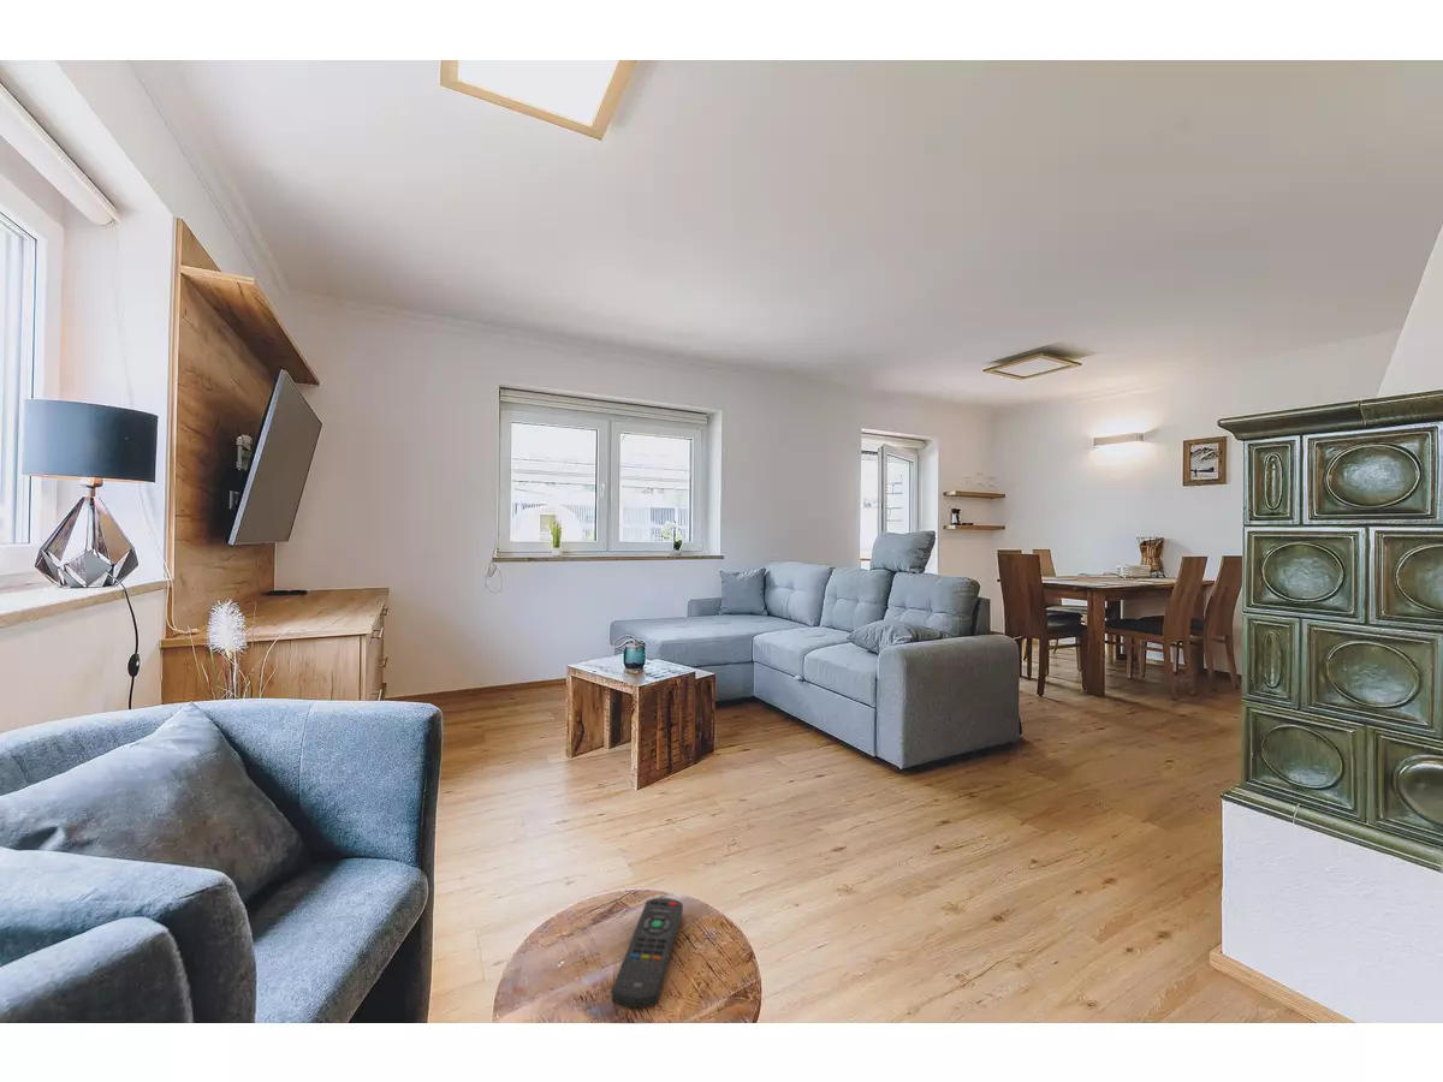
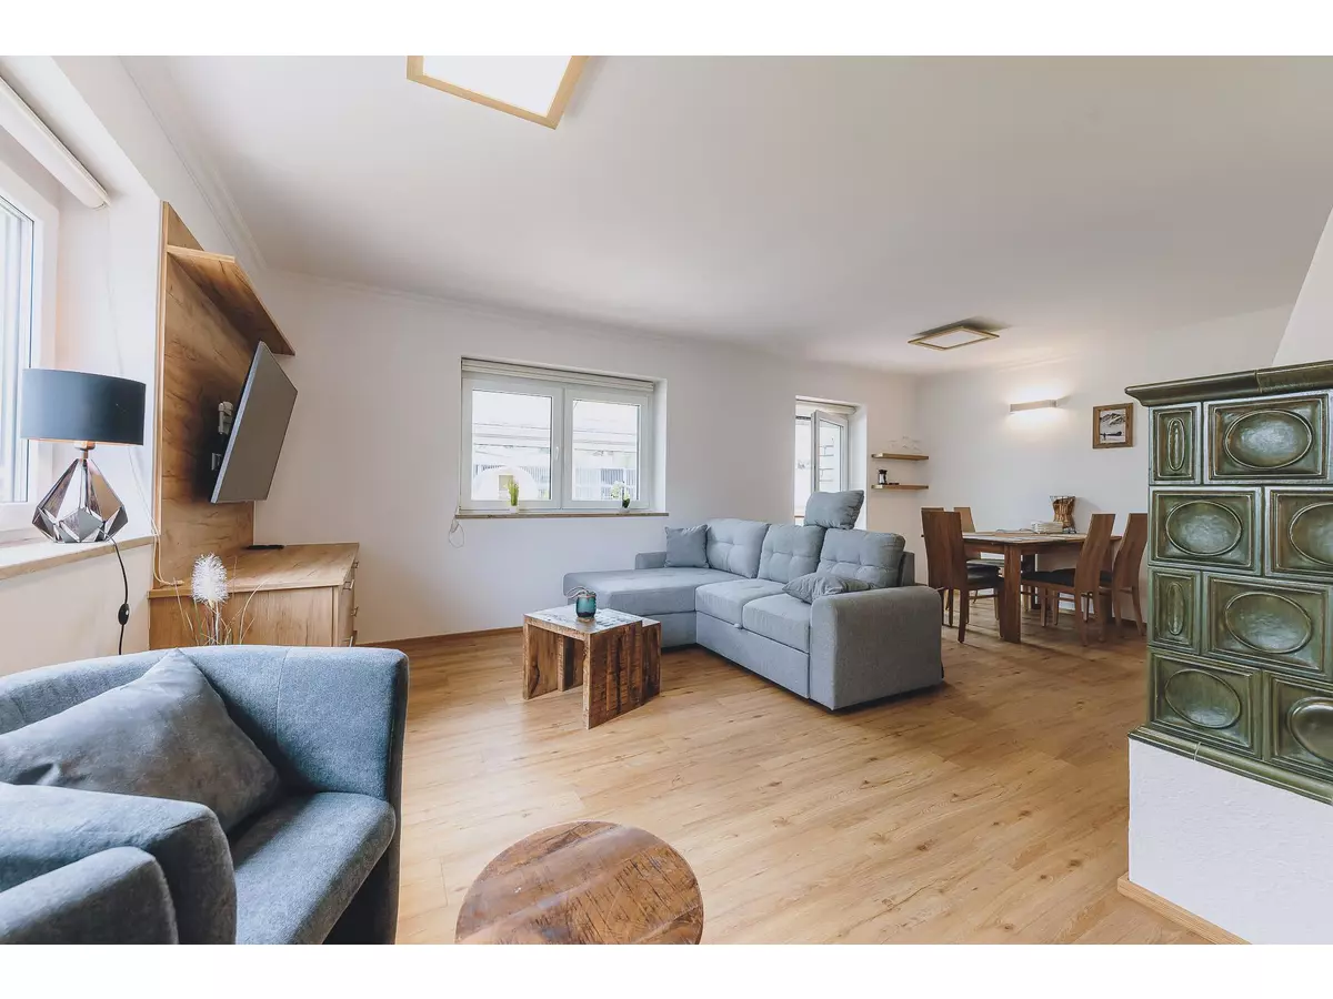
- remote control [611,897,684,1010]
